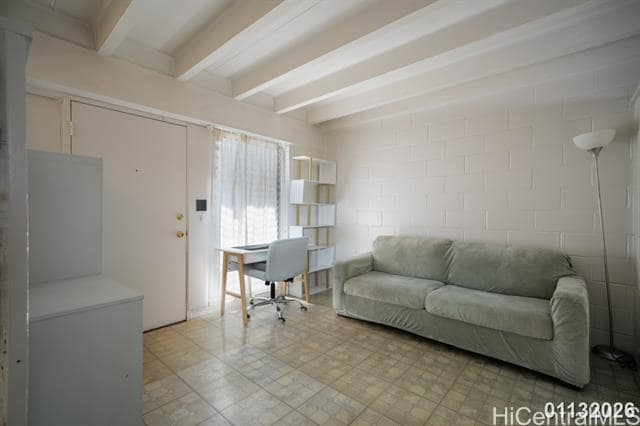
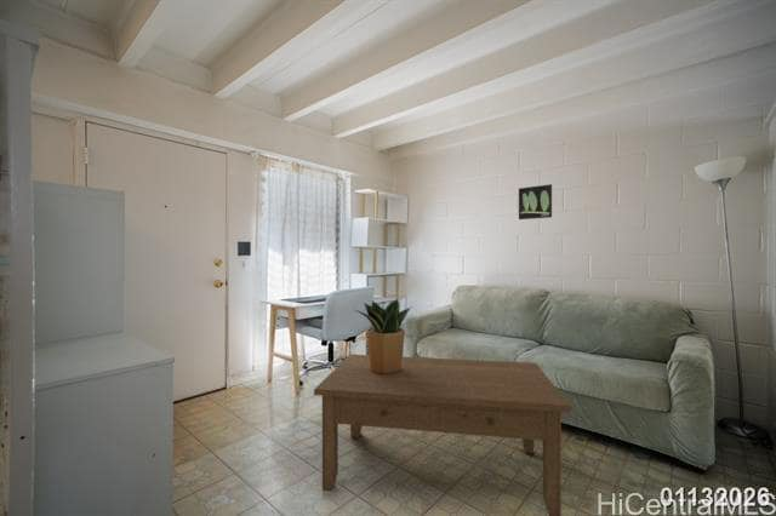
+ coffee table [313,352,572,516]
+ potted plant [354,298,413,373]
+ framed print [518,183,553,220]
